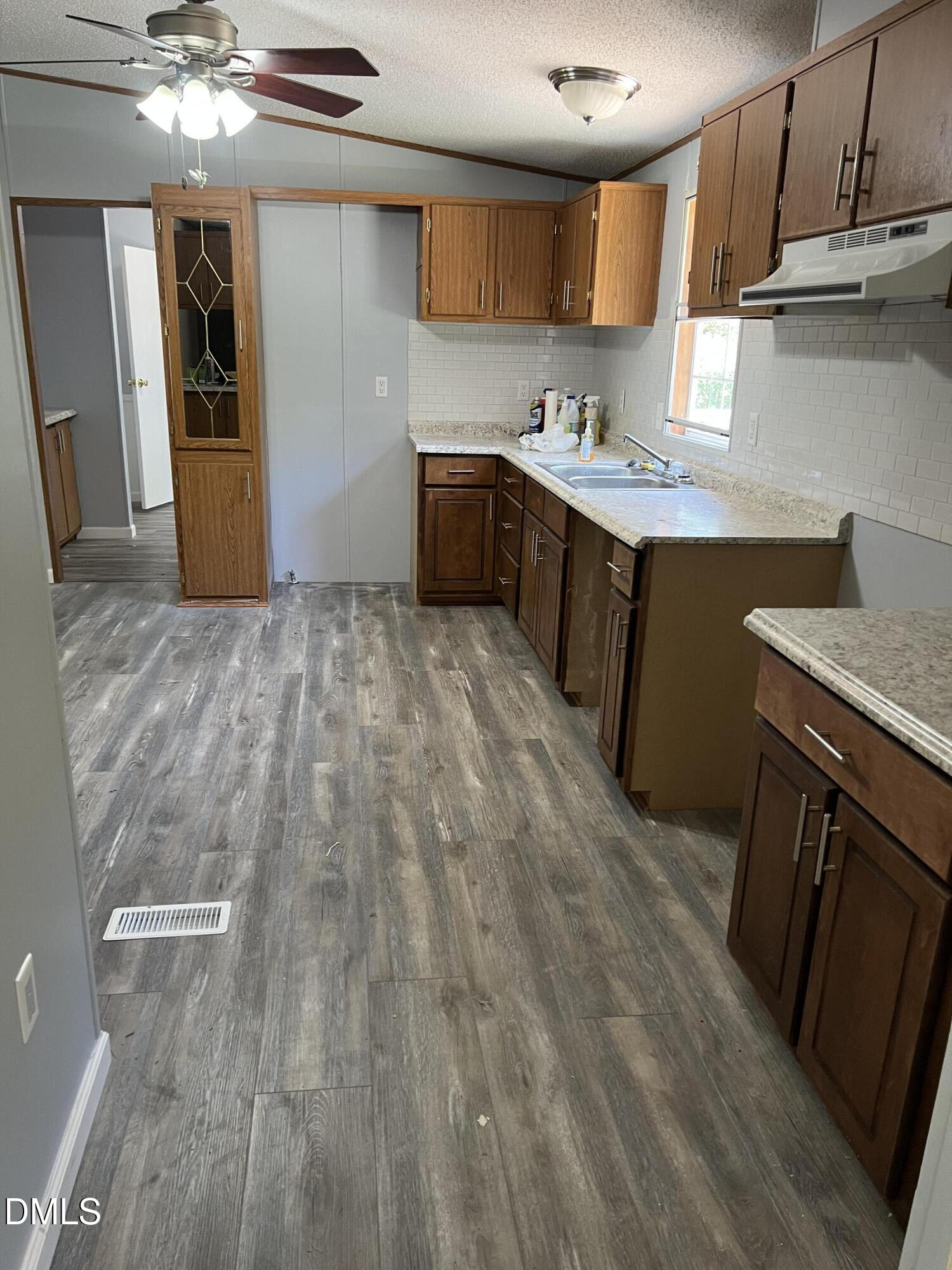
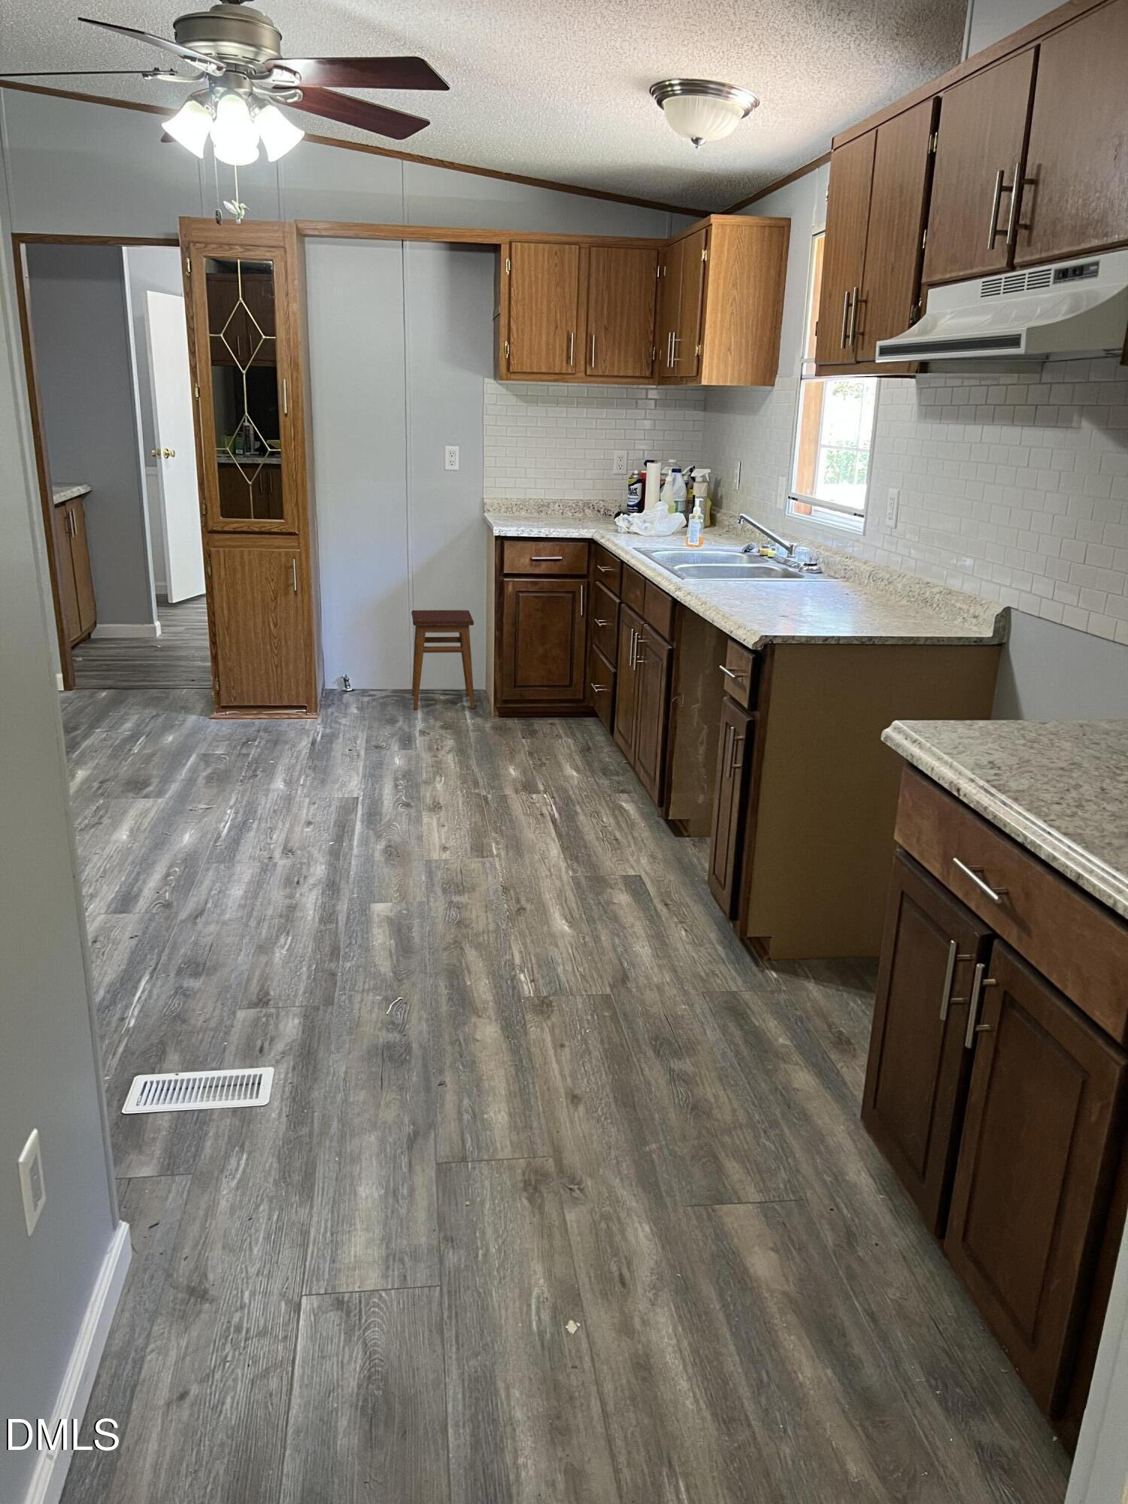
+ stool [411,609,475,709]
